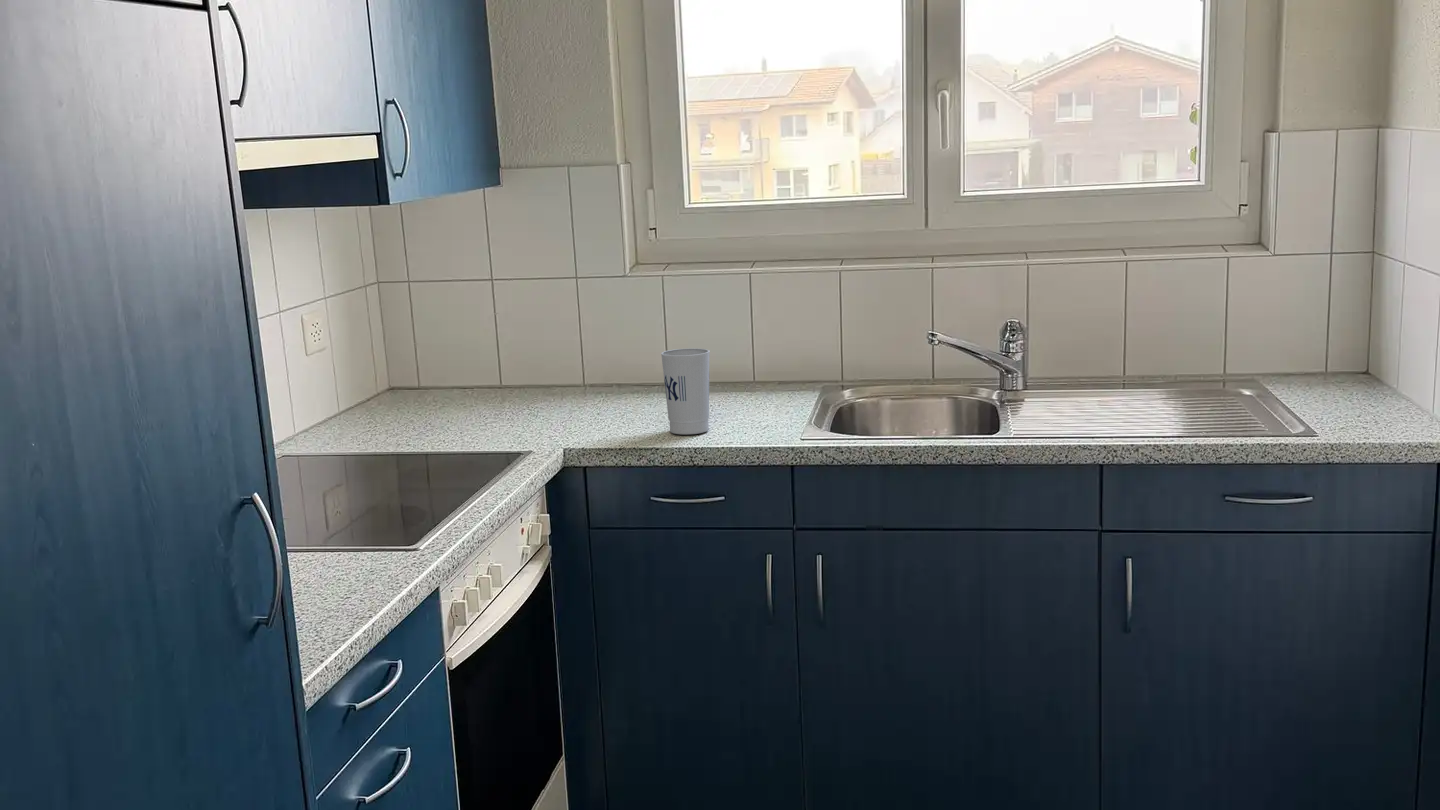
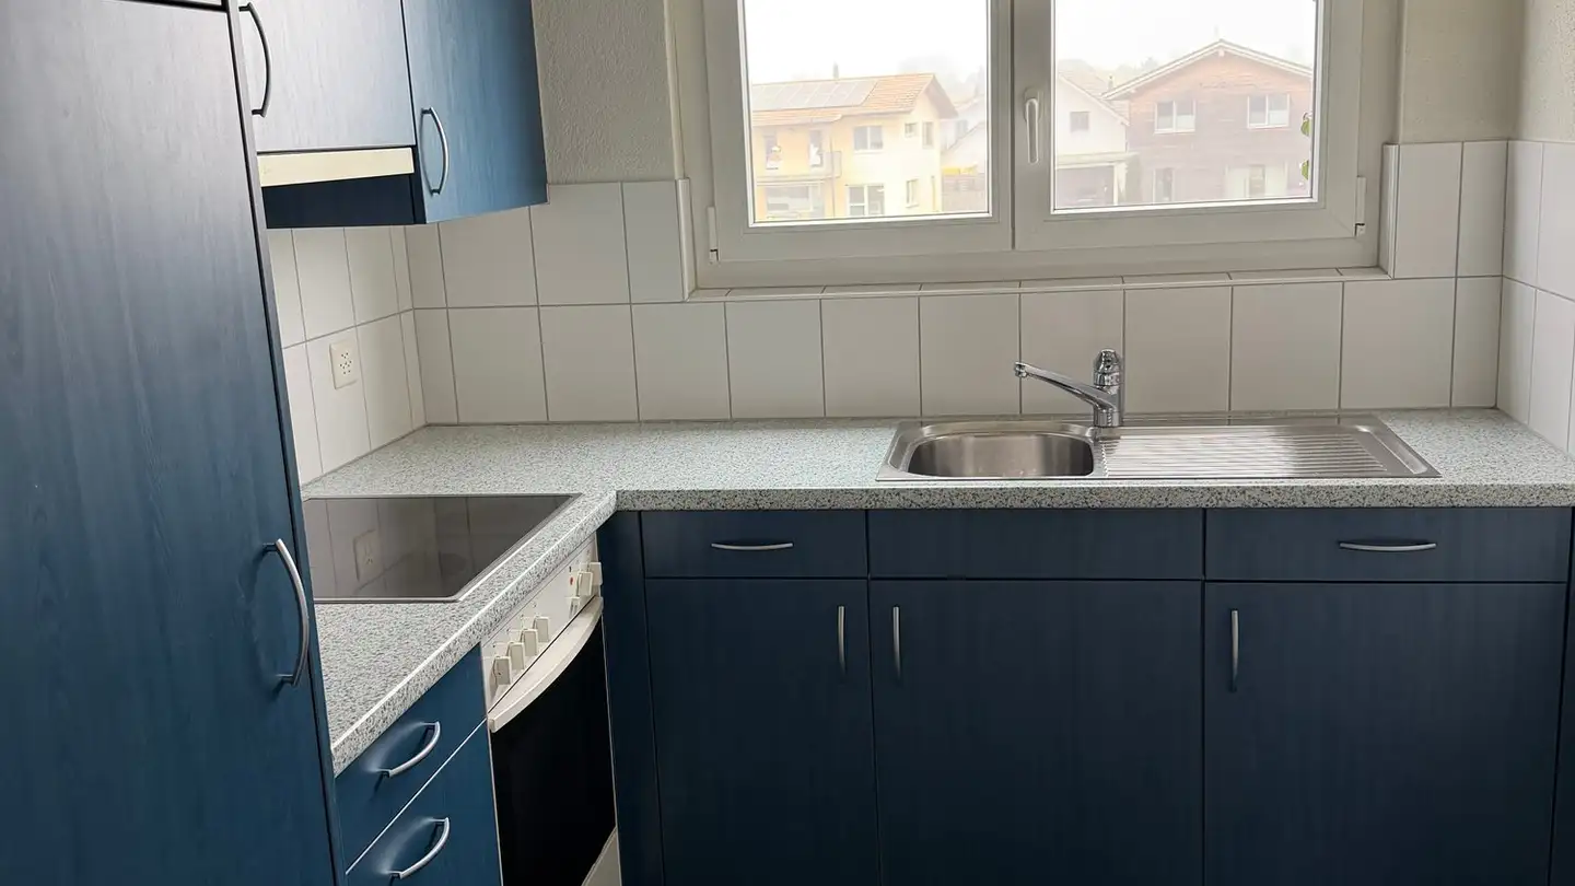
- cup [660,347,711,436]
